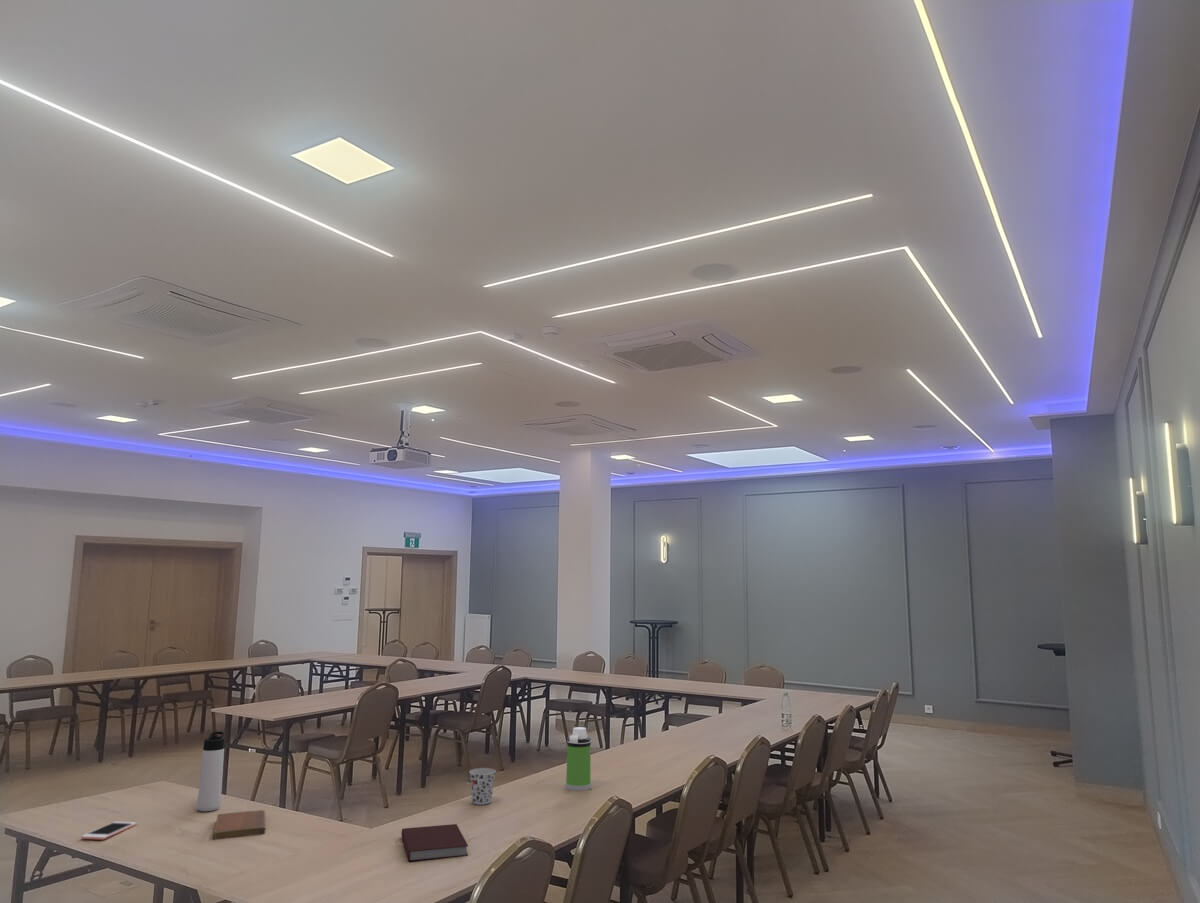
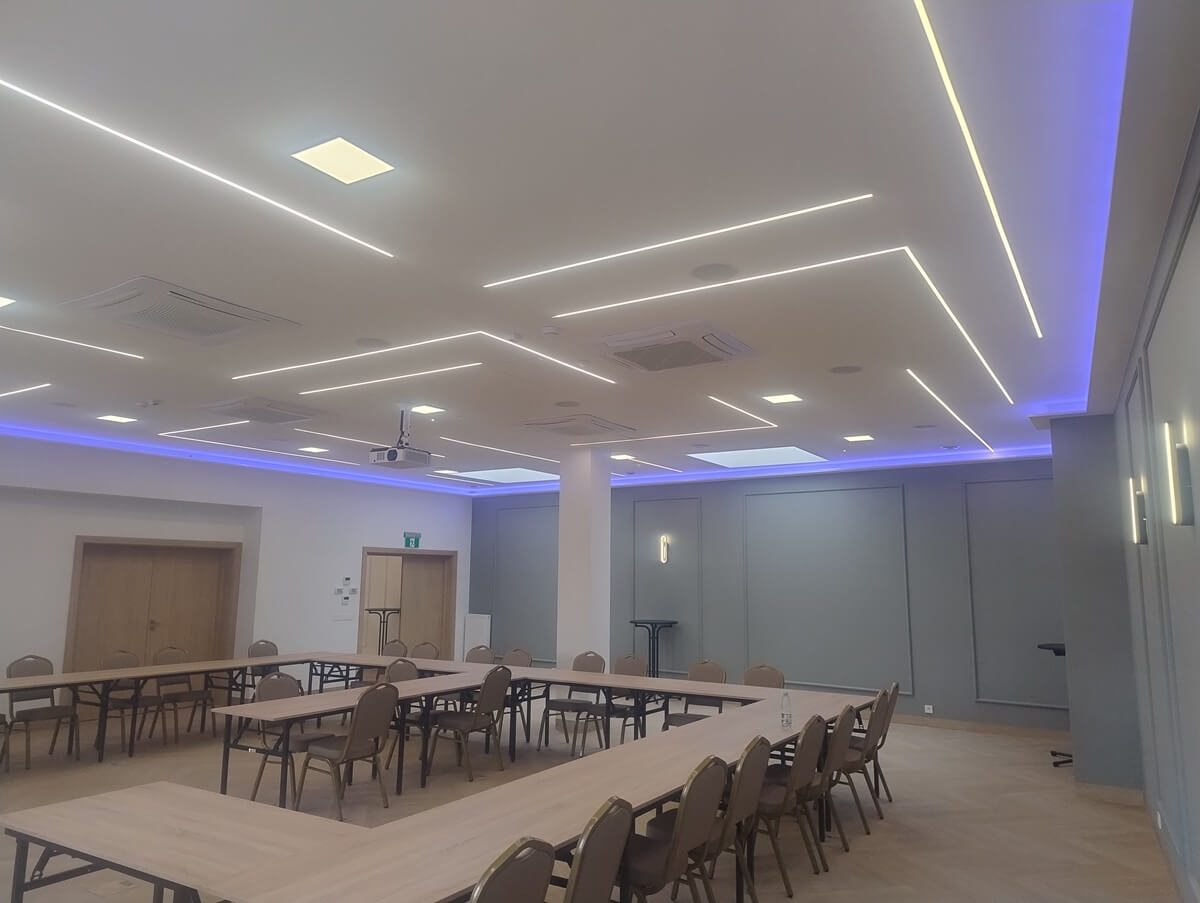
- cell phone [80,821,138,841]
- cup [468,767,497,806]
- water bottle [564,726,592,792]
- thermos bottle [196,731,225,812]
- notebook [401,823,469,862]
- notebook [212,809,266,841]
